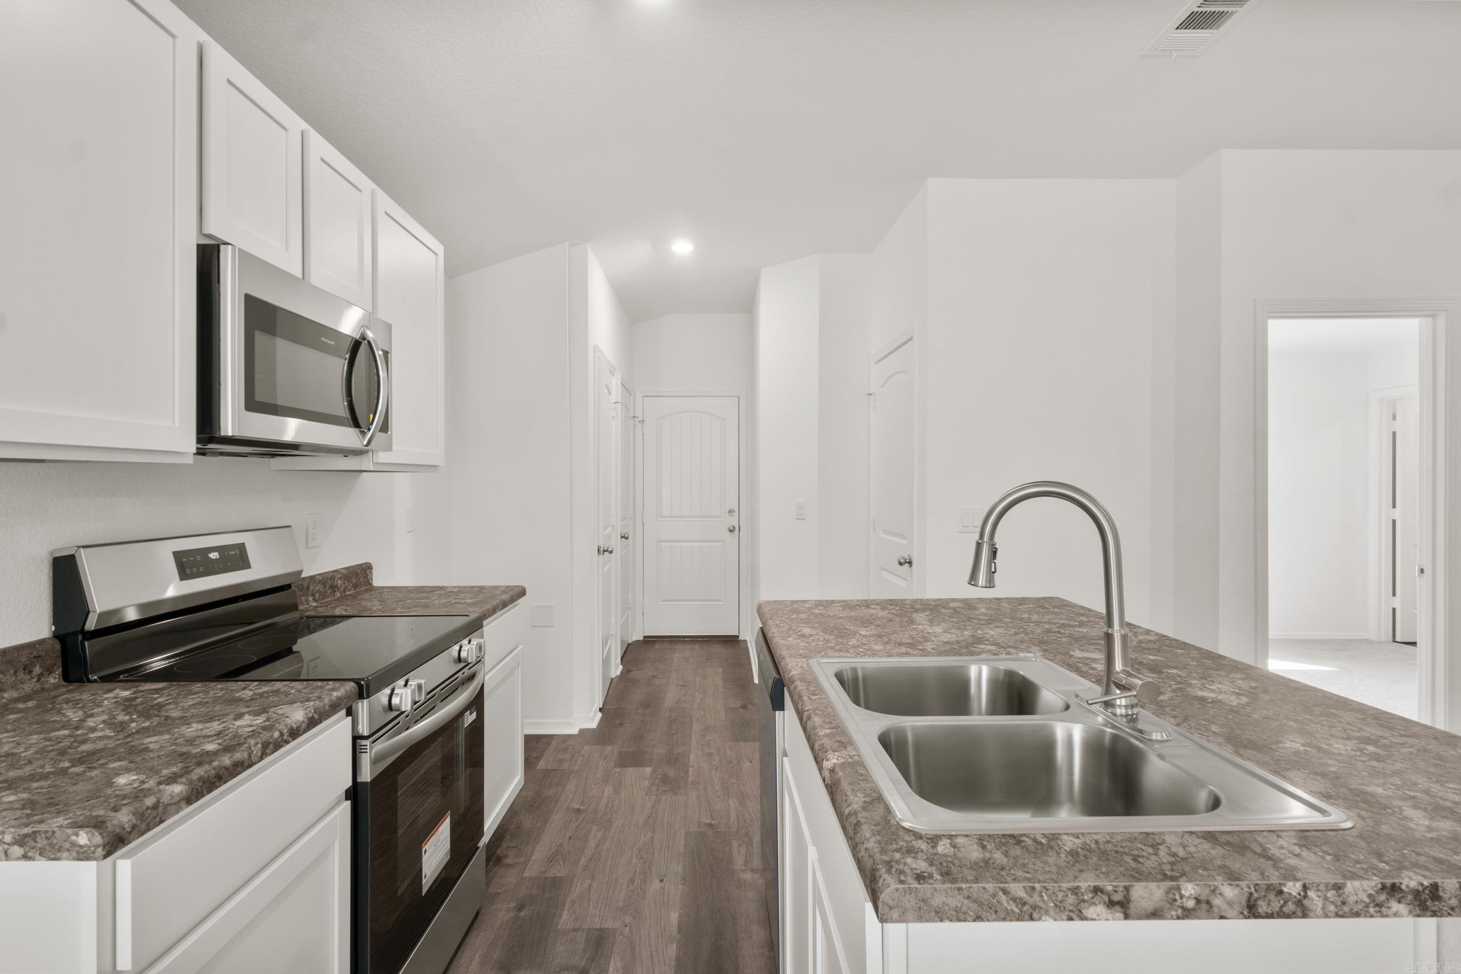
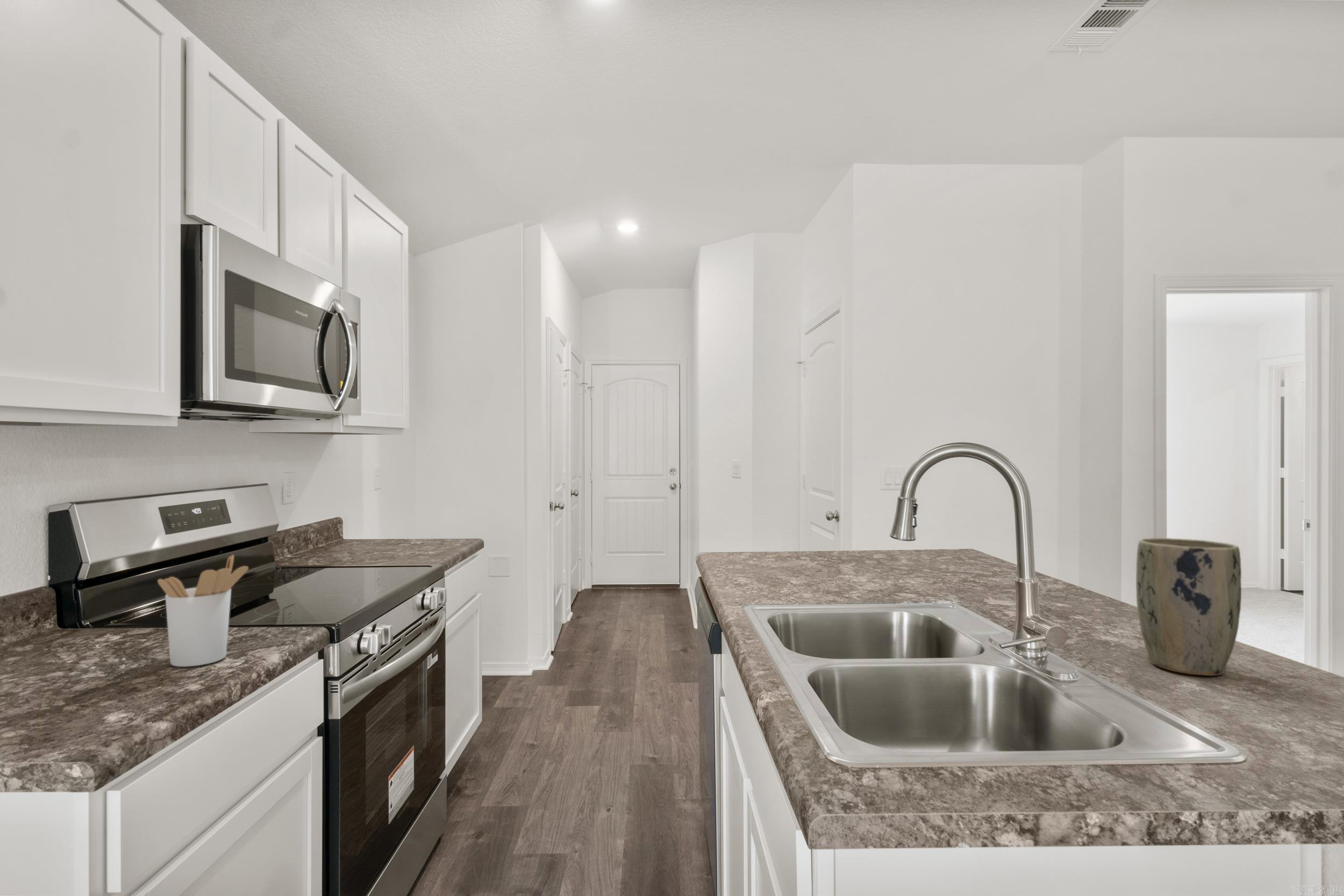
+ utensil holder [157,554,249,668]
+ plant pot [1135,537,1242,676]
